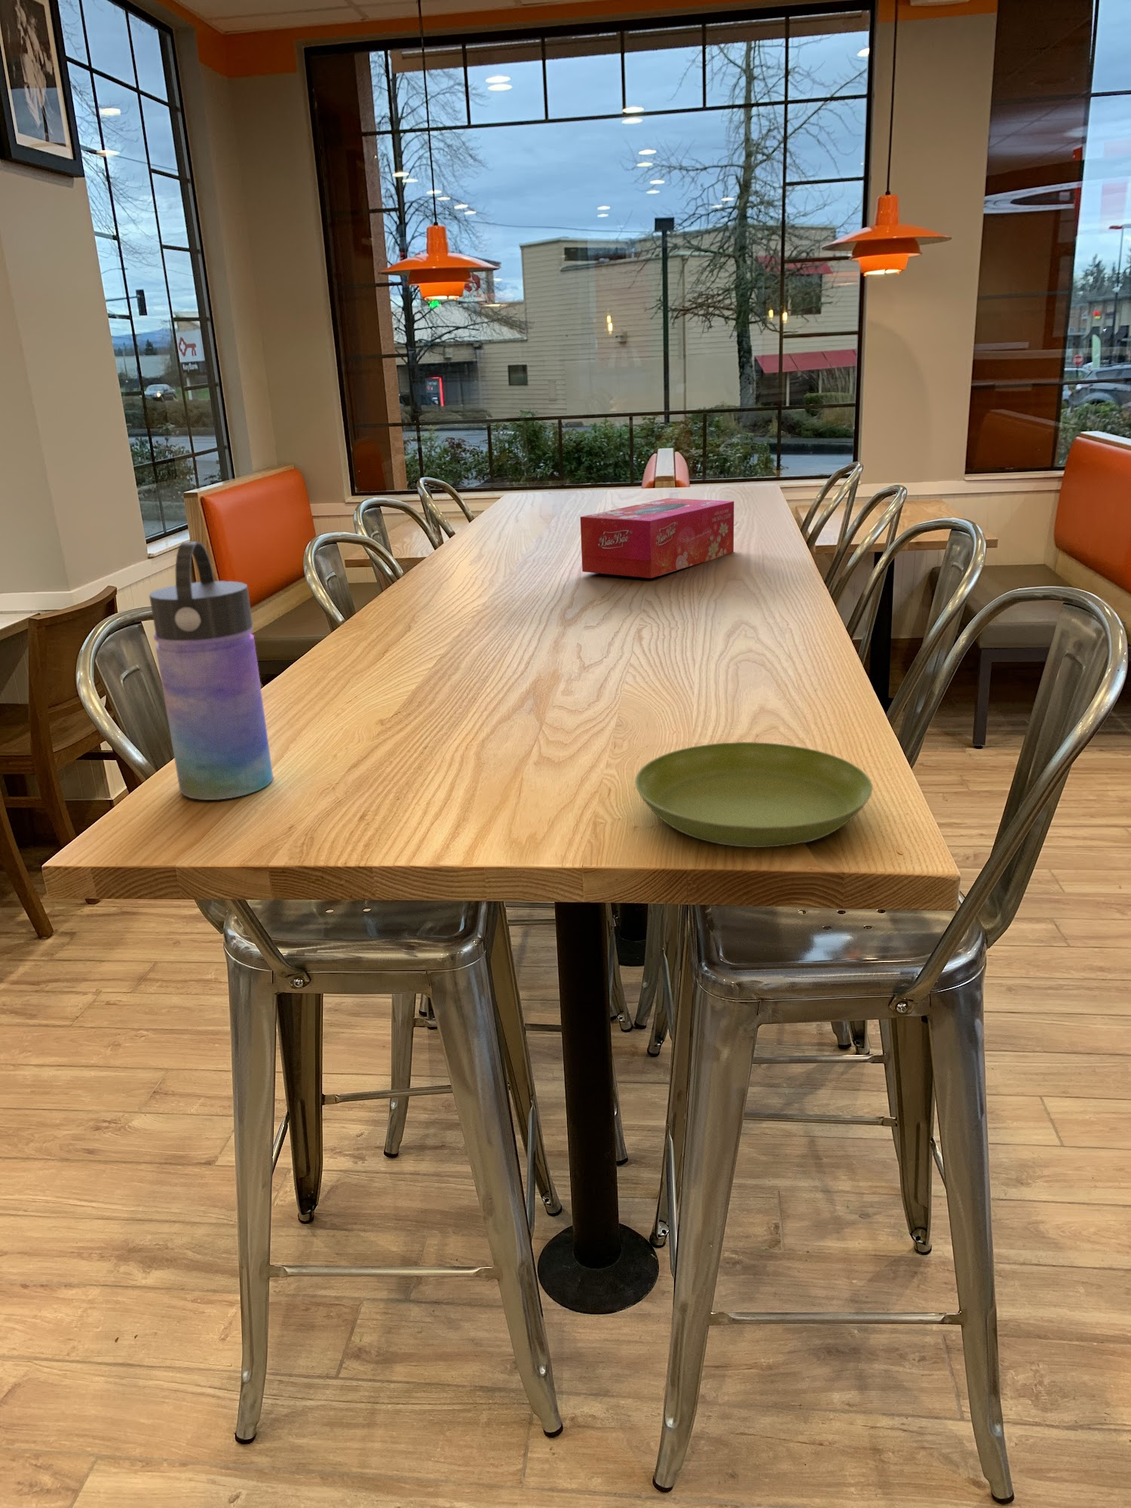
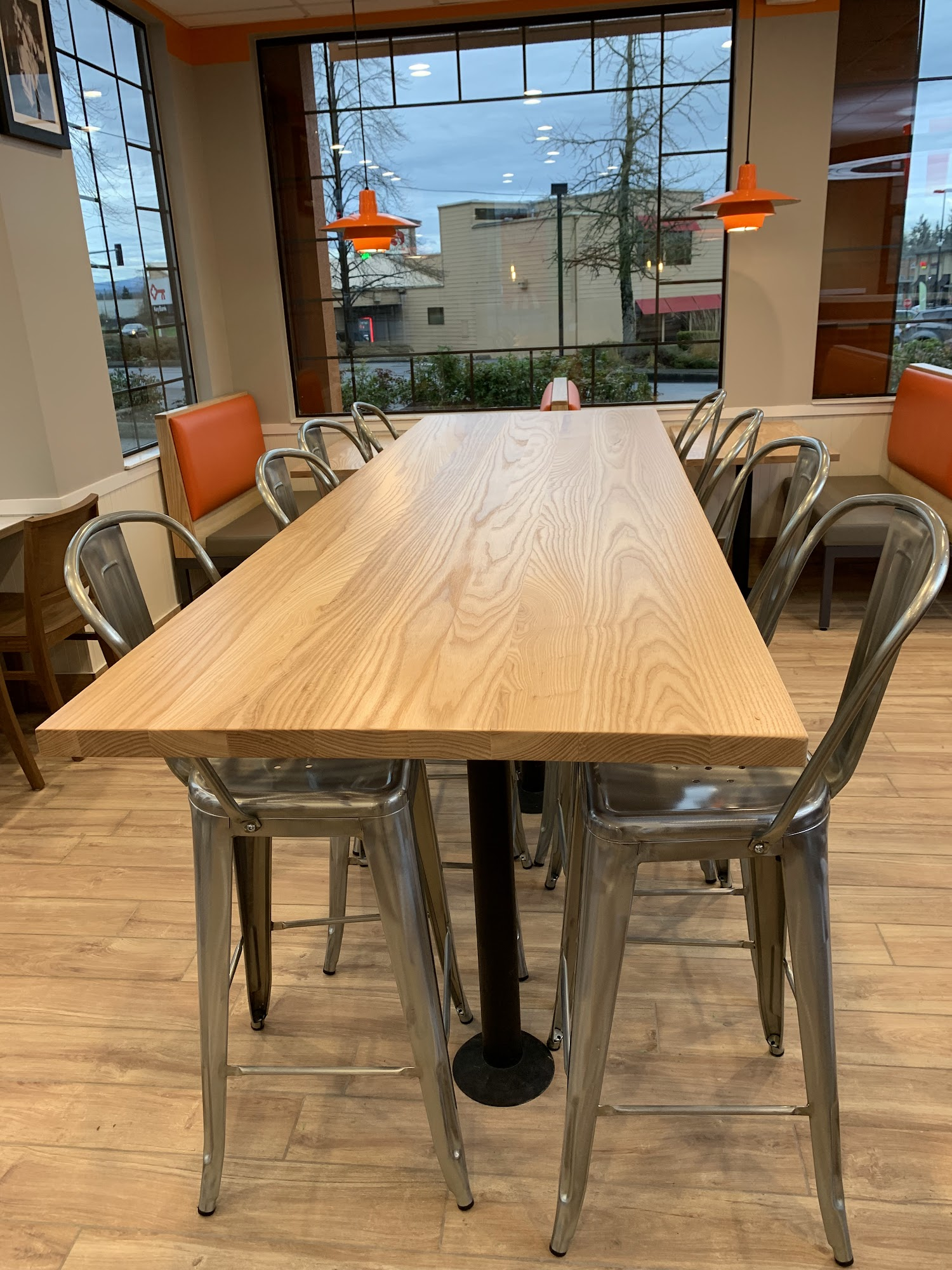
- saucer [634,741,873,848]
- tissue box [580,498,734,579]
- water bottle [149,540,273,800]
